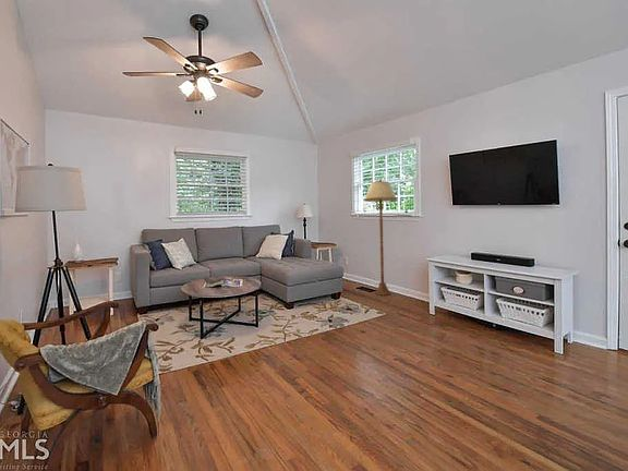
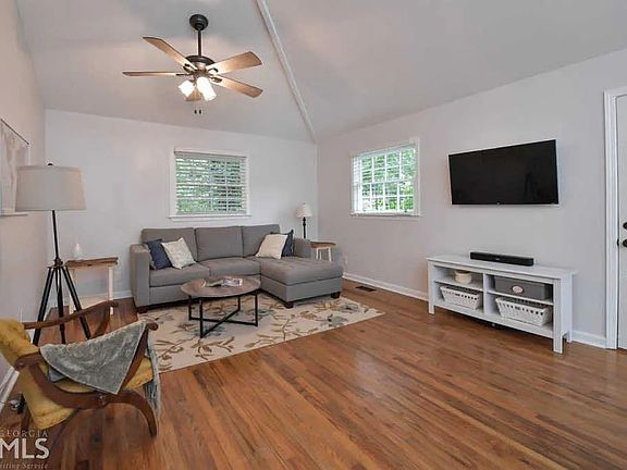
- floor lamp [363,179,398,297]
